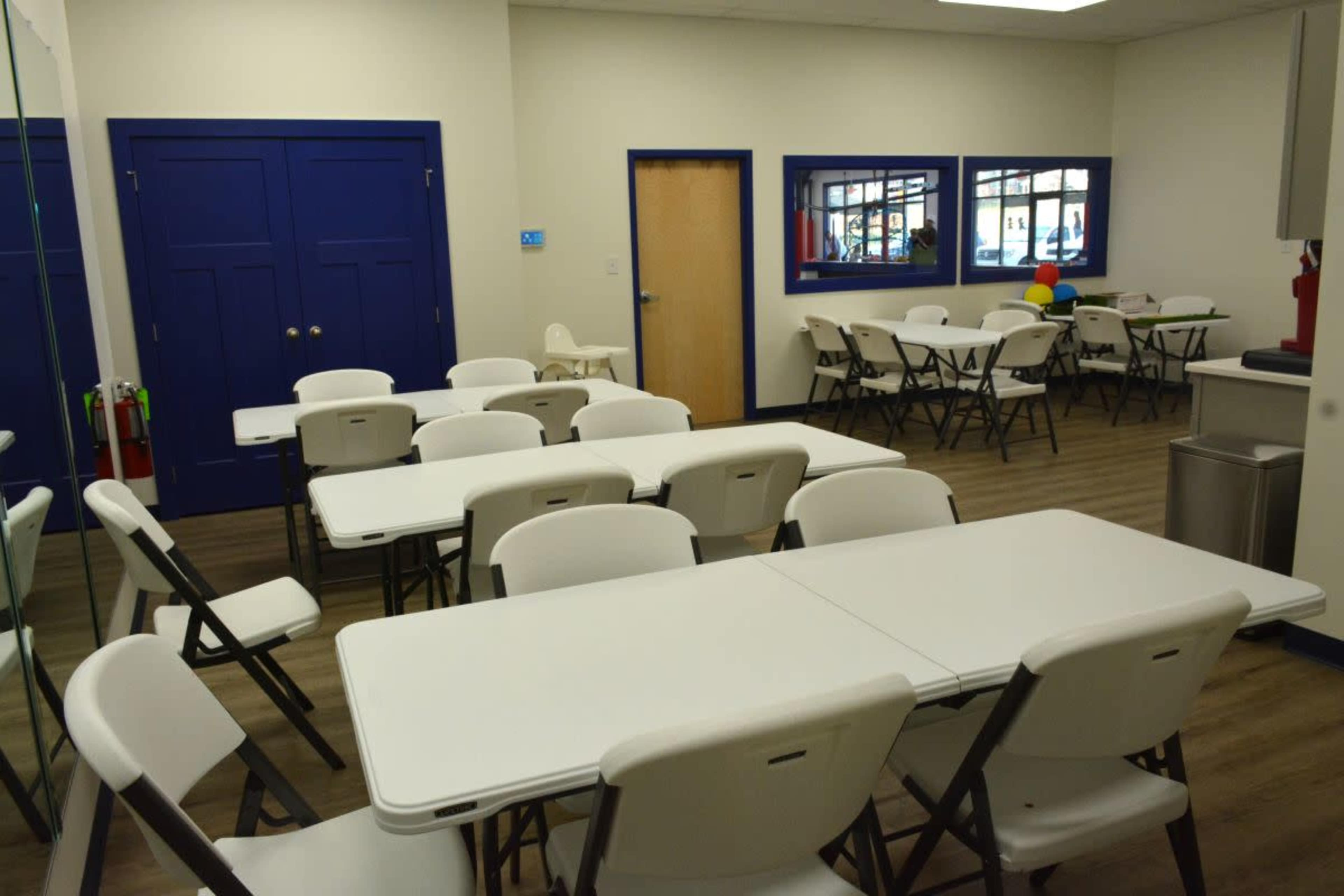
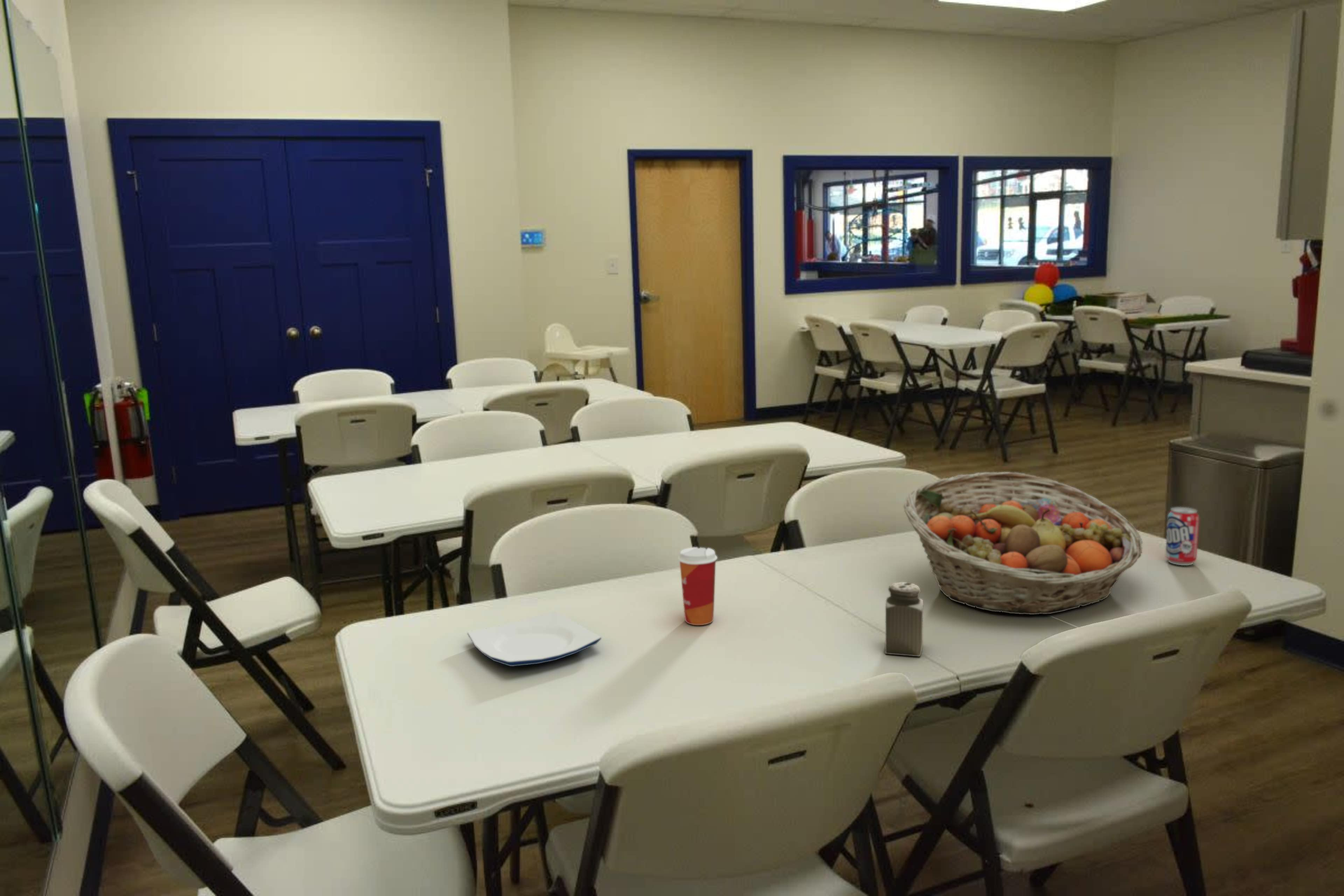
+ beverage can [1165,507,1200,566]
+ paper cup [678,547,718,625]
+ plate [467,610,602,667]
+ fruit basket [903,471,1143,615]
+ salt shaker [885,582,924,657]
